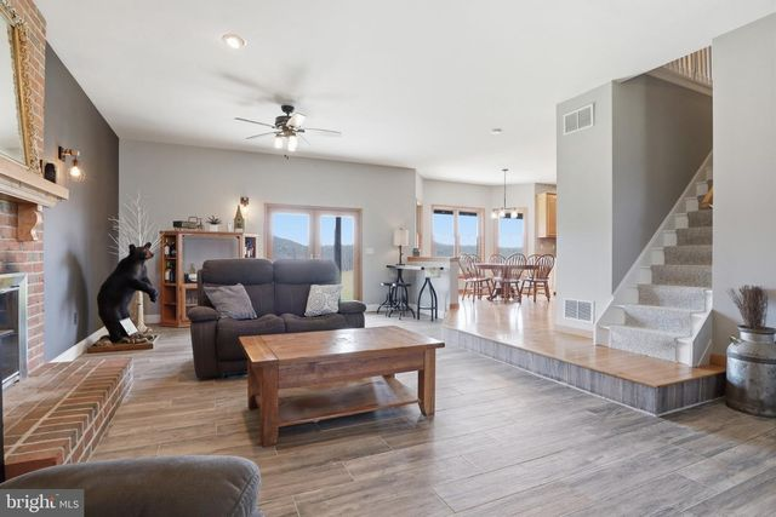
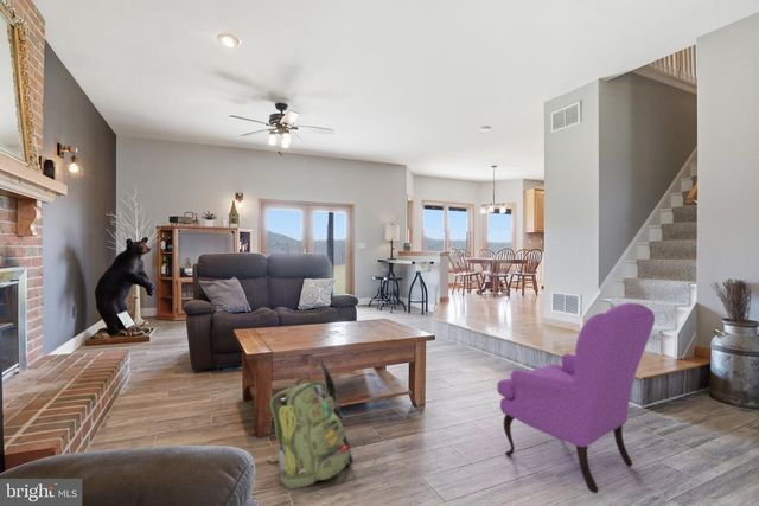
+ backpack [268,358,355,491]
+ armchair [496,302,656,494]
